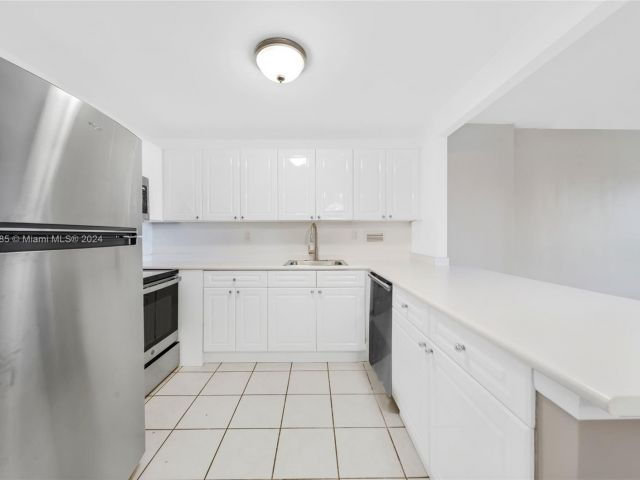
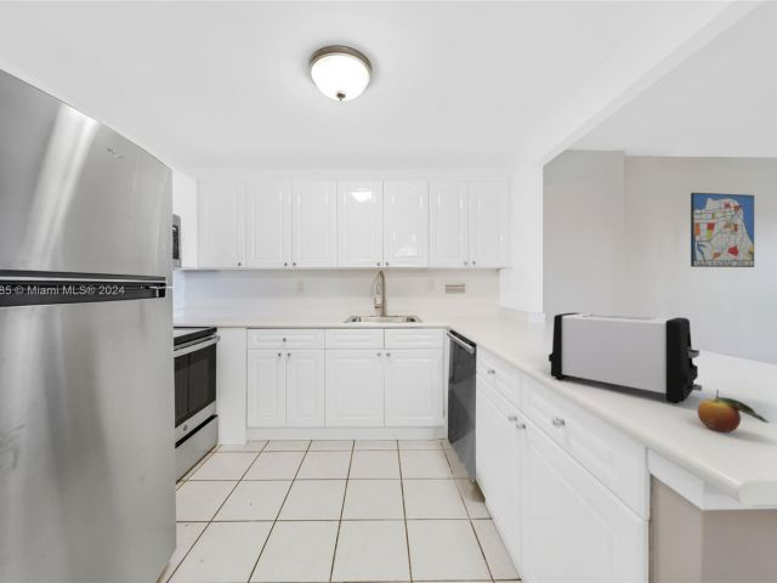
+ fruit [696,389,771,434]
+ wall art [690,192,755,268]
+ toaster [548,312,703,404]
